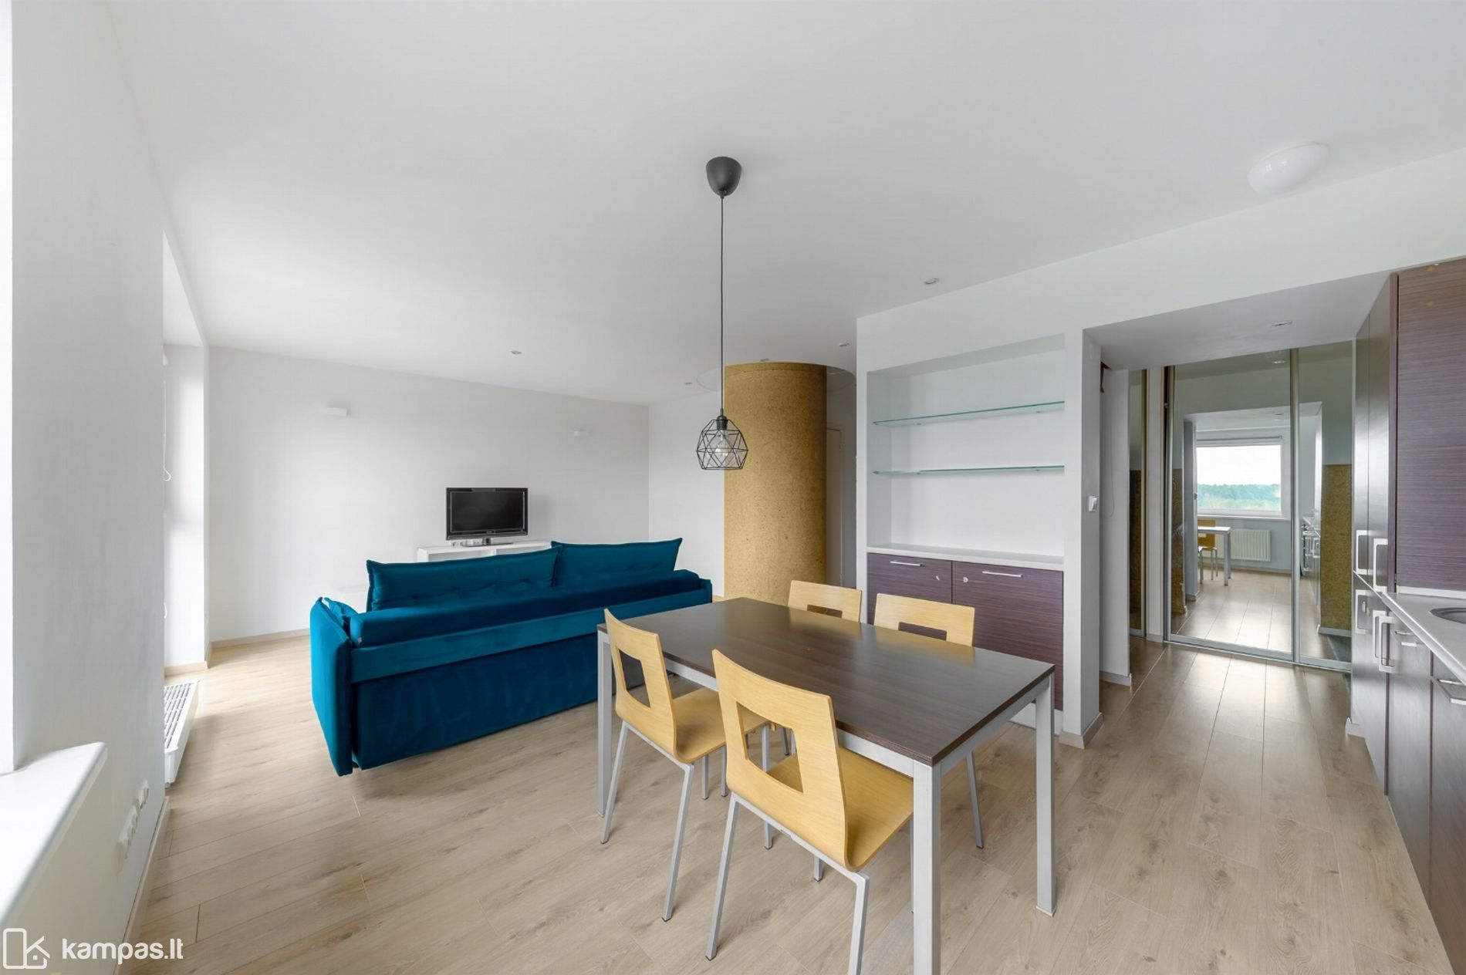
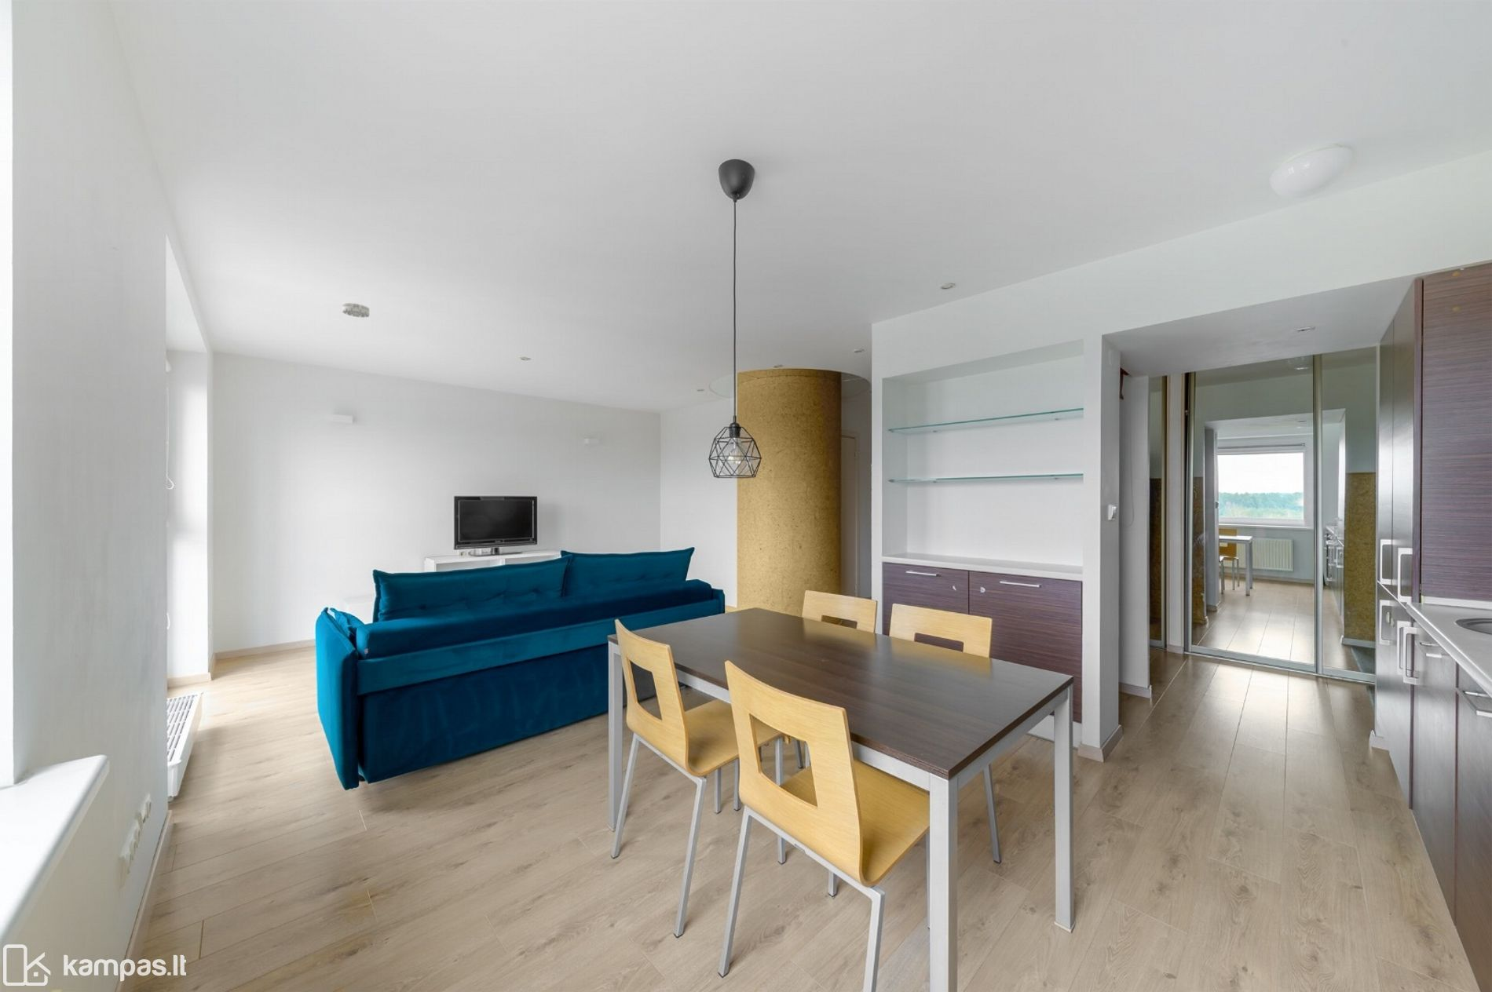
+ smoke detector [341,302,370,318]
